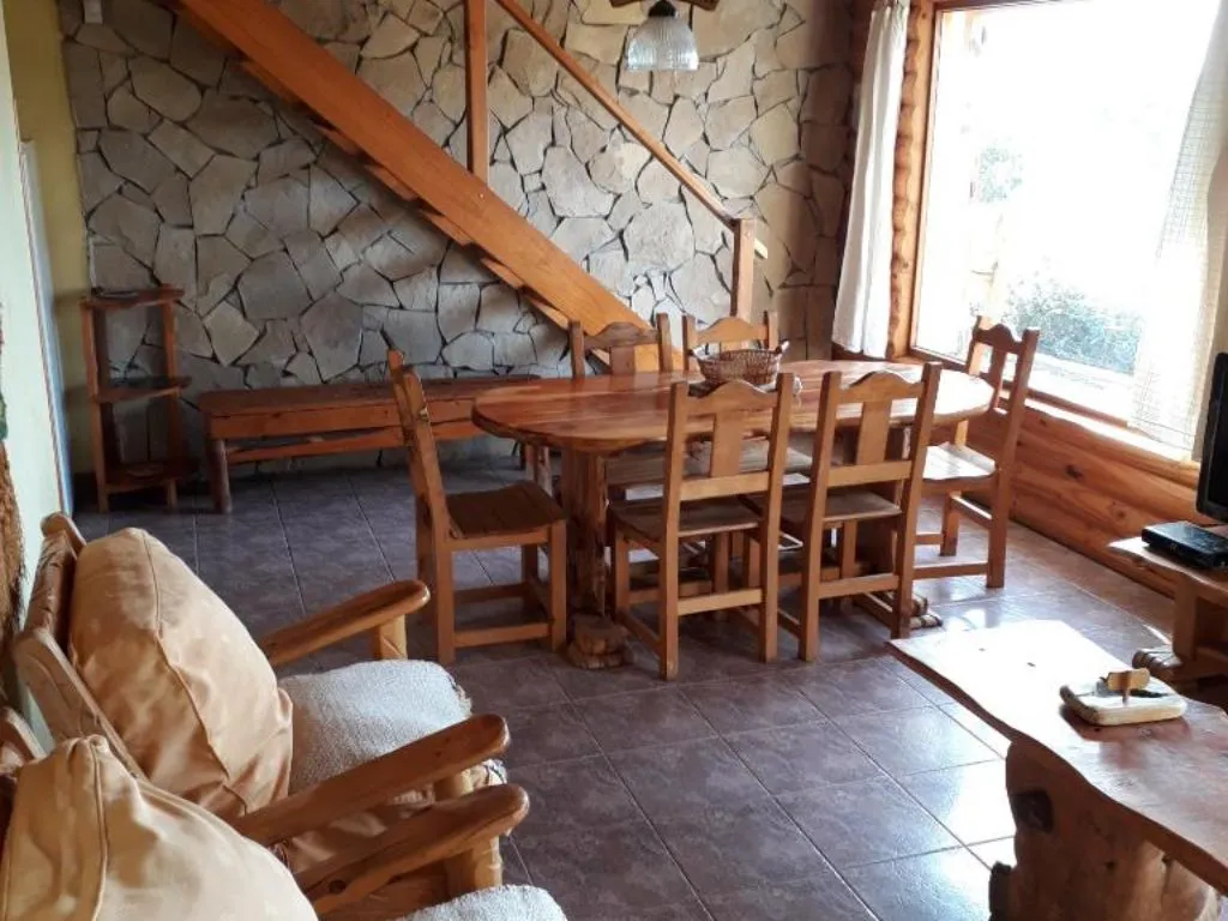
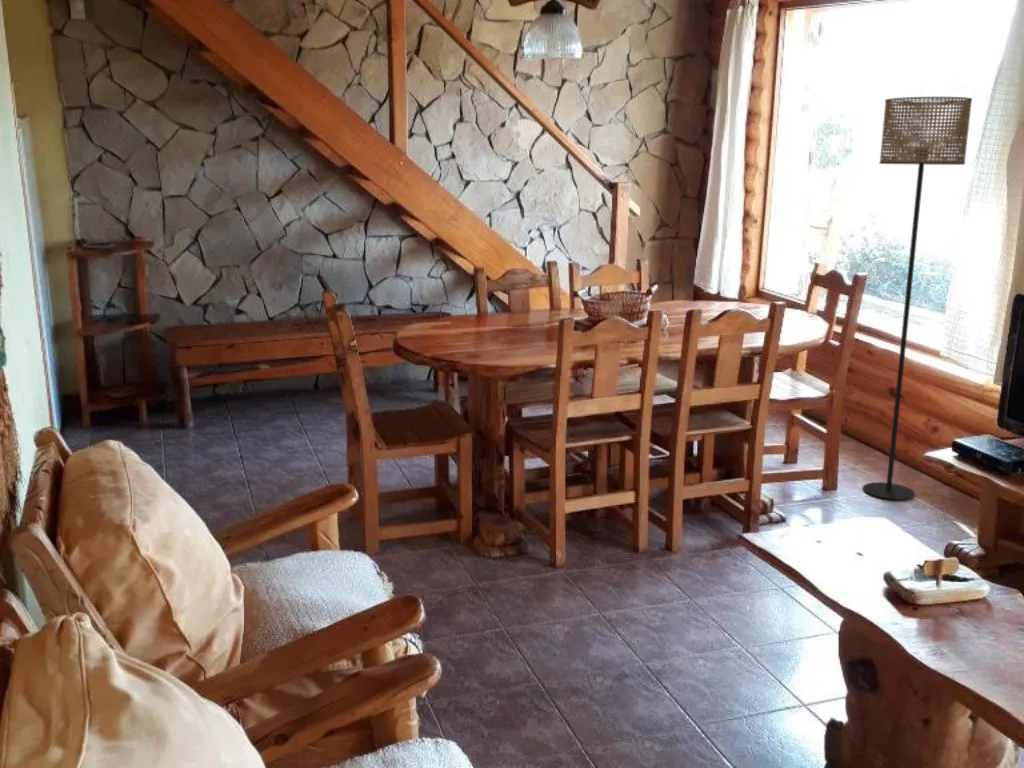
+ floor lamp [862,96,973,501]
